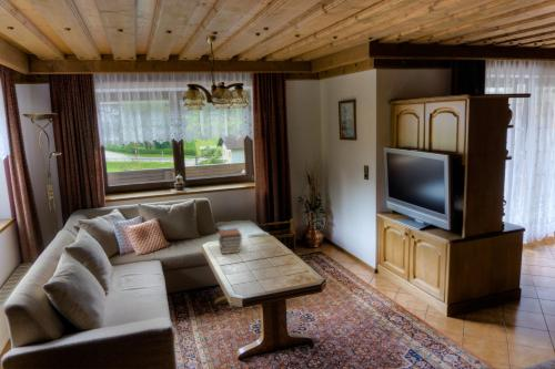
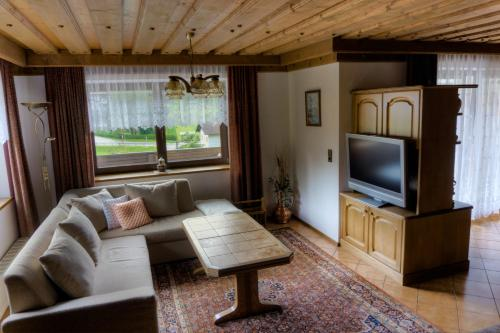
- book stack [216,227,244,255]
